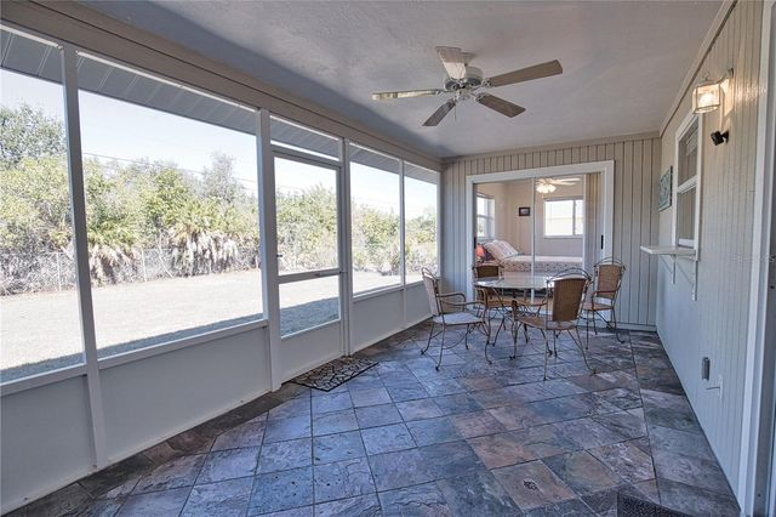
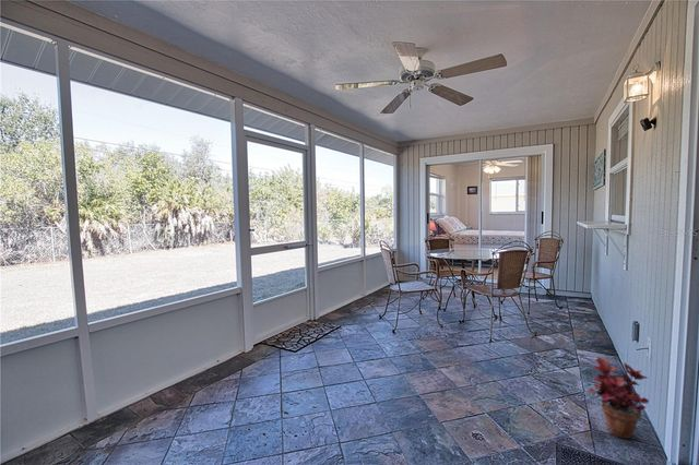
+ potted plant [588,357,650,440]
